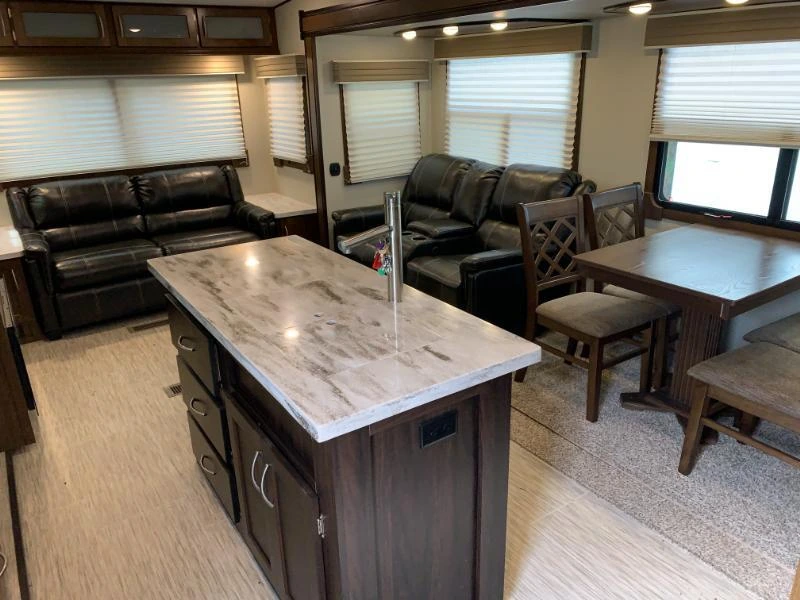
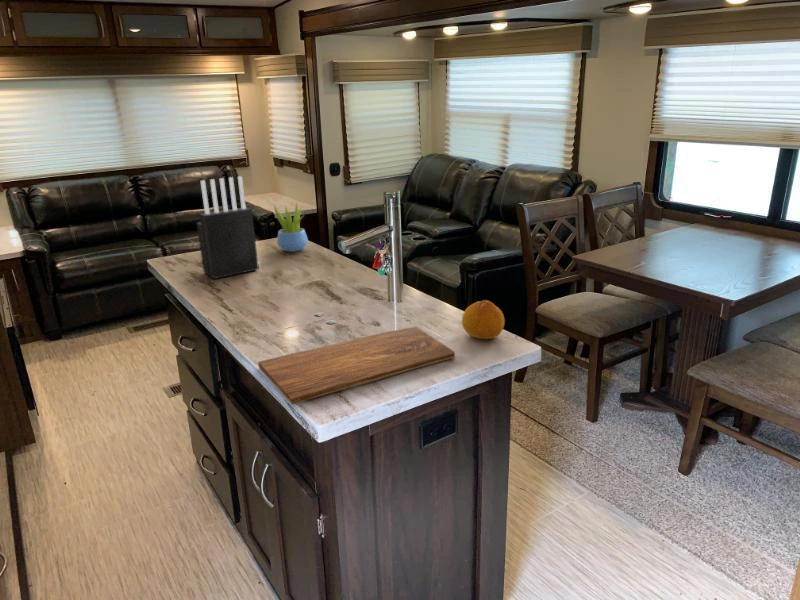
+ knife block [196,175,260,280]
+ succulent plant [273,200,309,253]
+ cutting board [257,326,456,405]
+ fruit [461,299,506,340]
